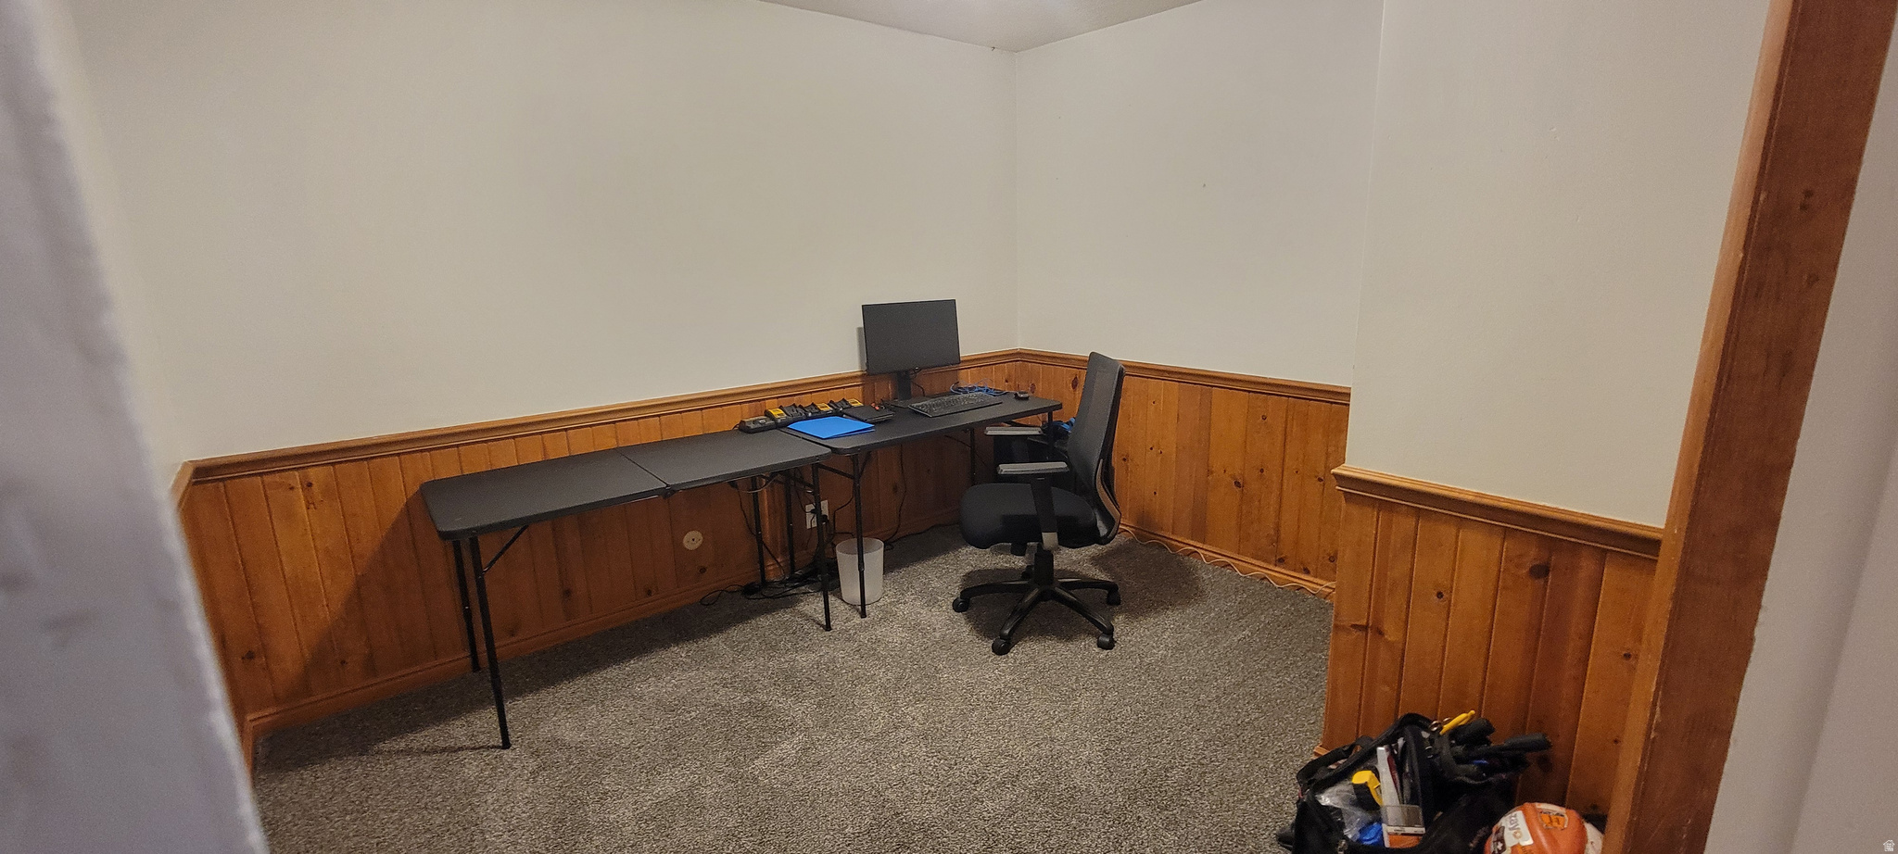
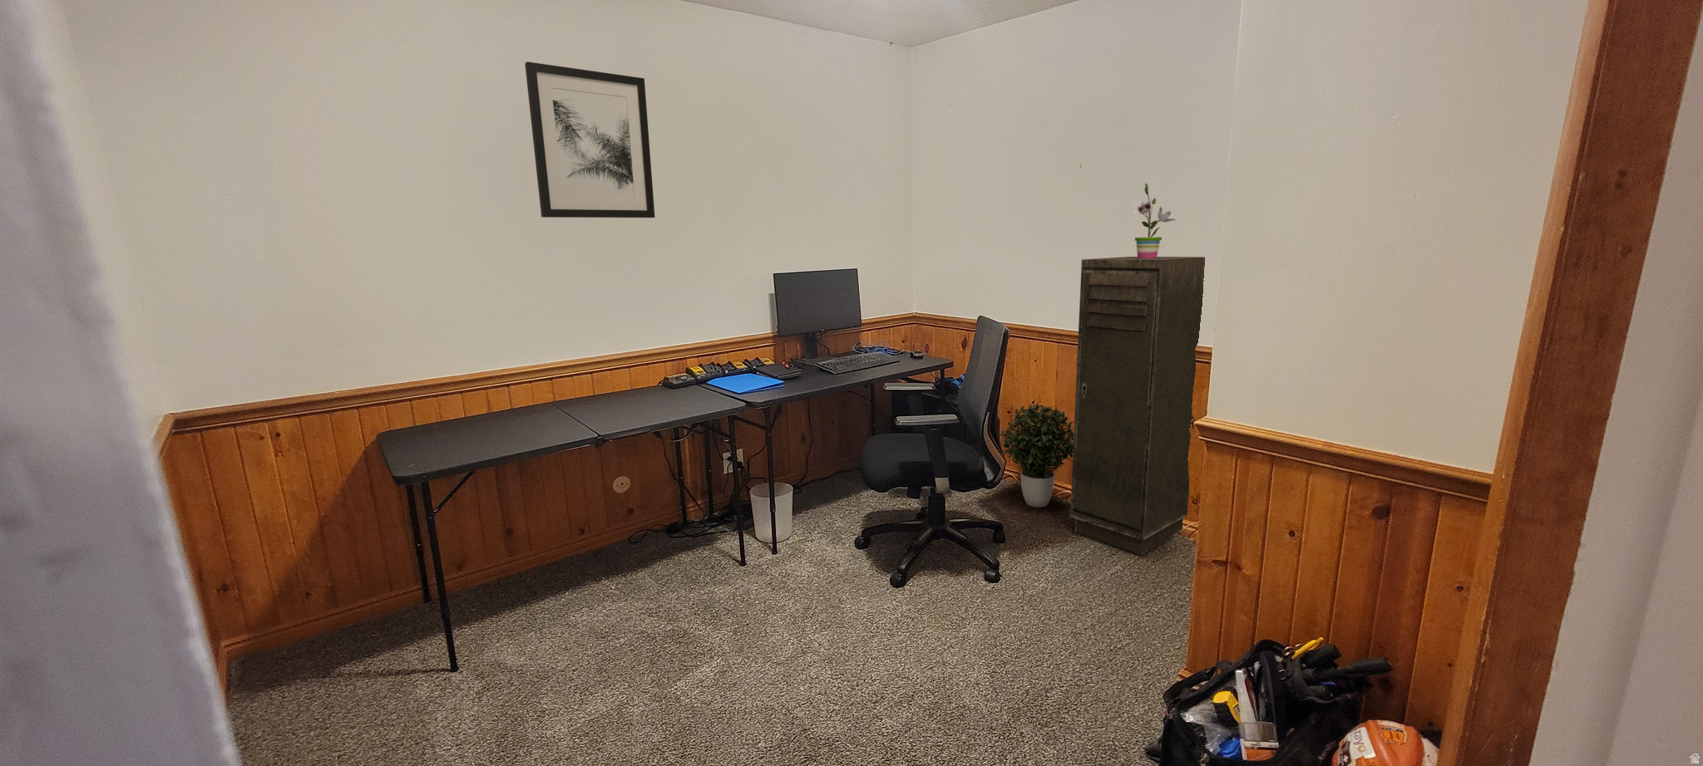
+ storage cabinet [1070,256,1206,556]
+ wall art [523,61,656,218]
+ potted plant [1132,182,1176,258]
+ potted plant [999,403,1074,509]
